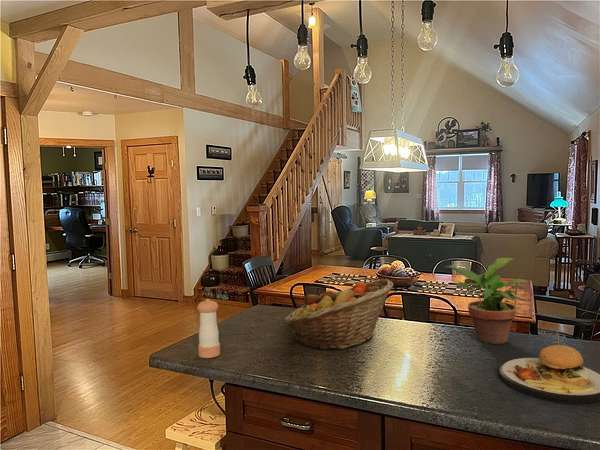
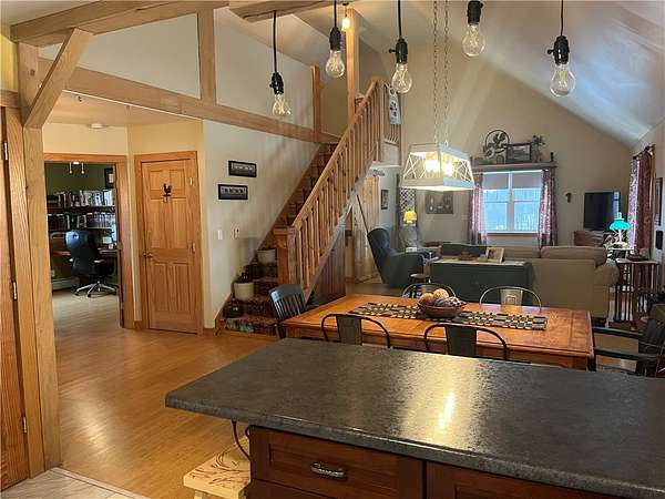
- fruit basket [282,278,394,352]
- potted plant [444,257,529,345]
- plate [498,330,600,405]
- pepper shaker [196,298,221,359]
